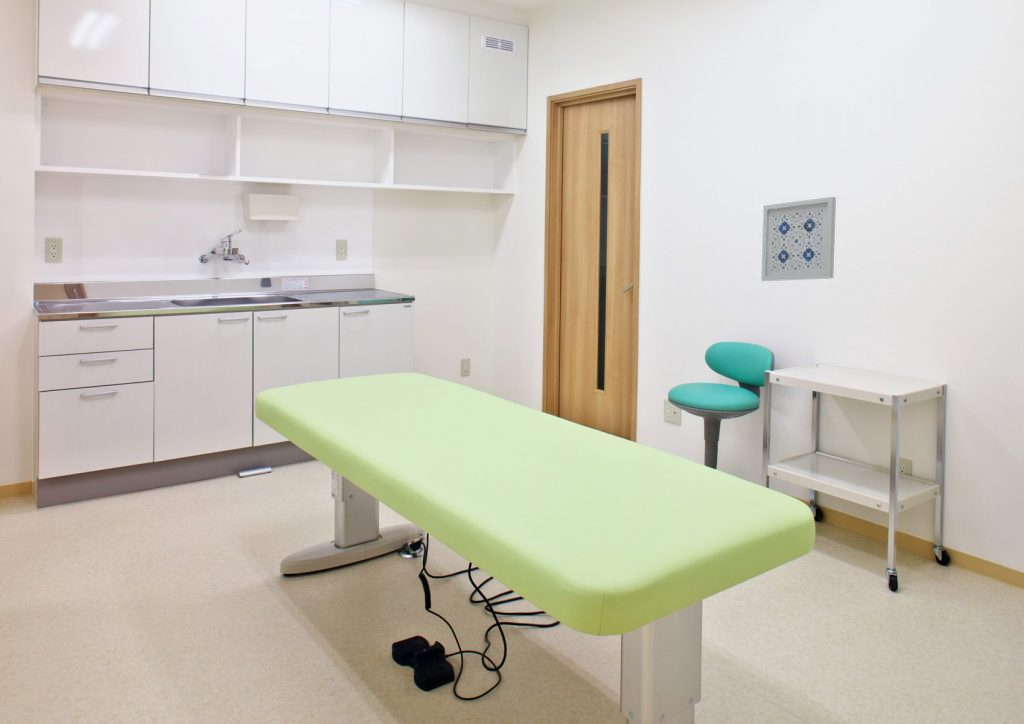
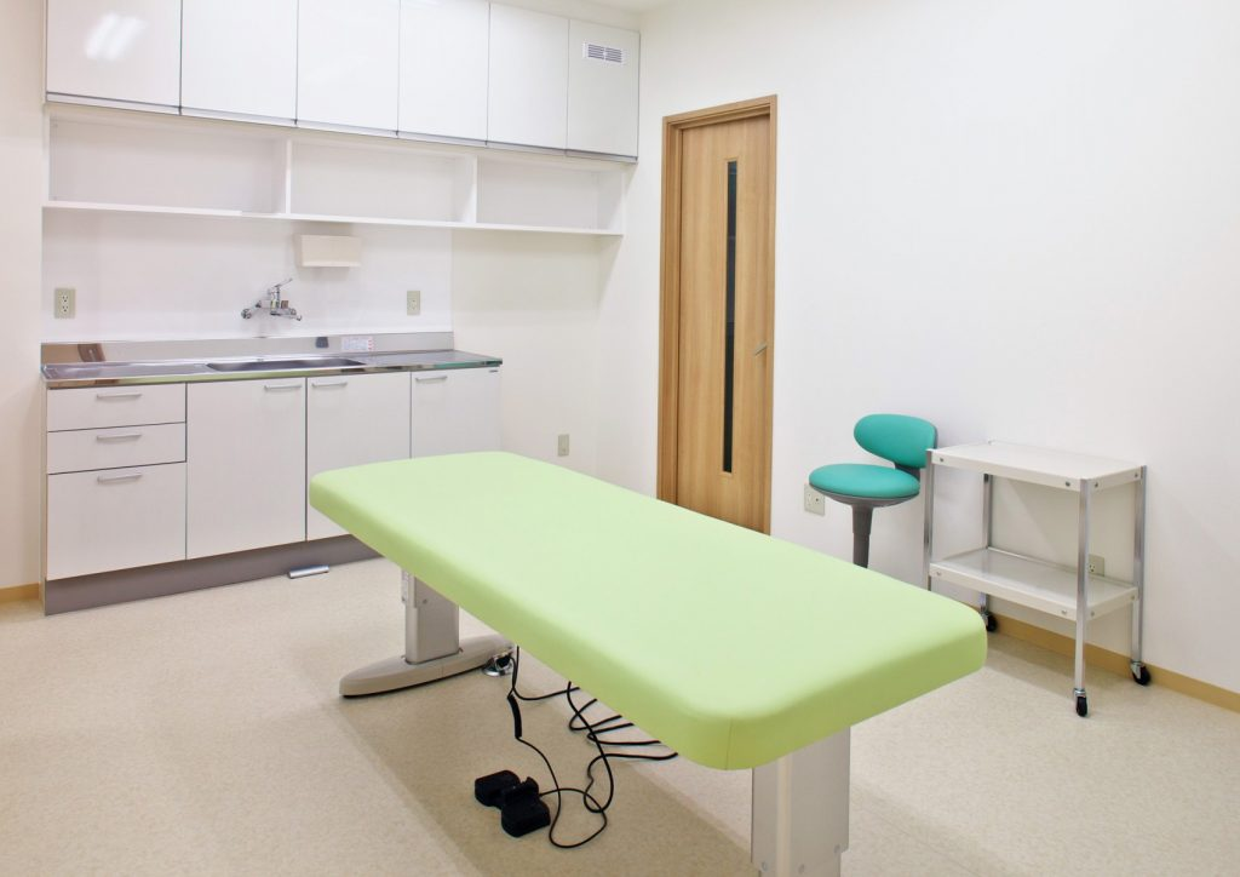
- wall art [760,196,837,282]
